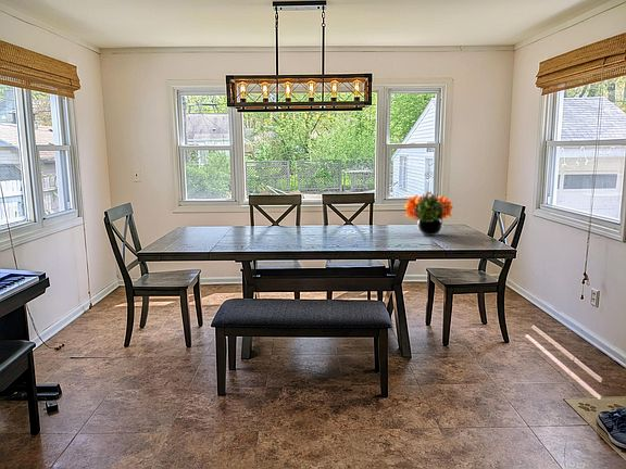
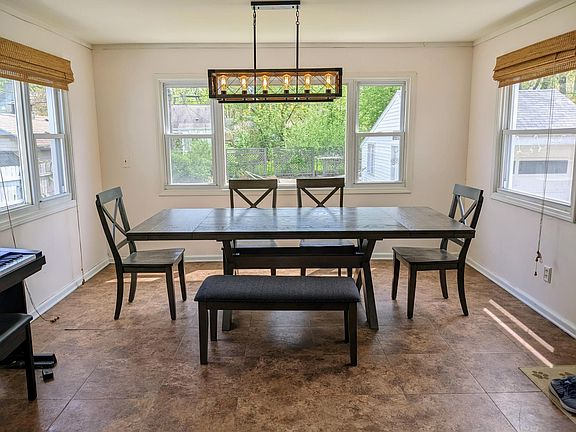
- flower arrangement [403,190,454,237]
